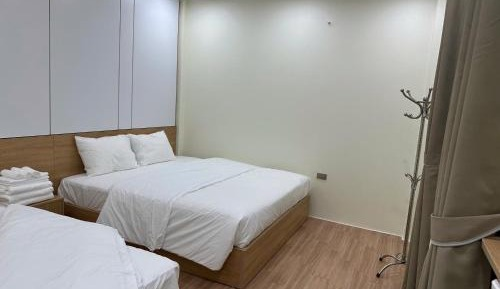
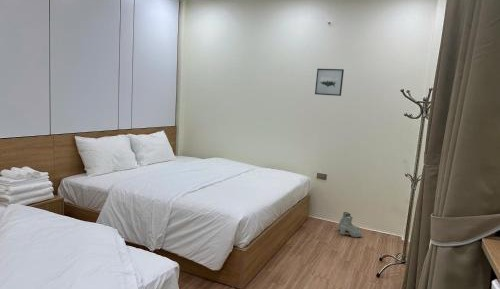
+ wall art [314,68,345,97]
+ boots [337,211,363,238]
